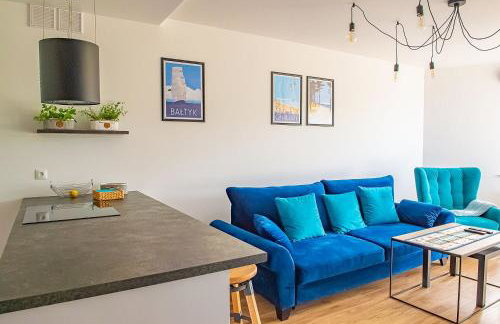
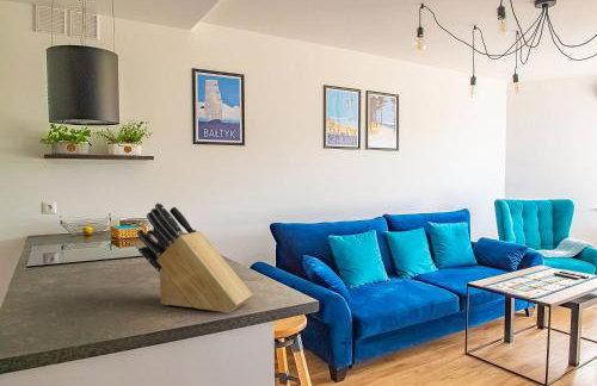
+ knife block [136,201,254,315]
